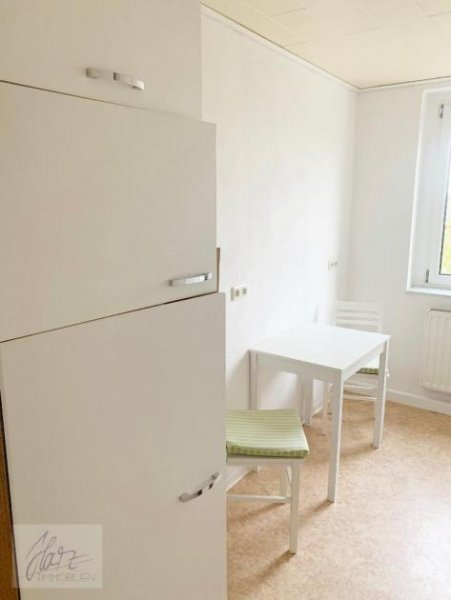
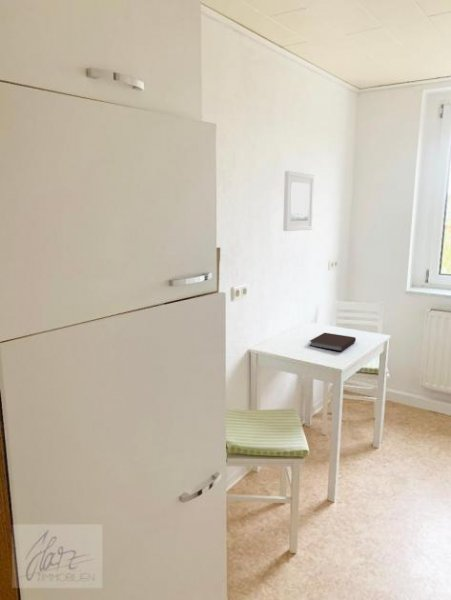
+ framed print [282,170,315,232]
+ notebook [308,332,357,352]
